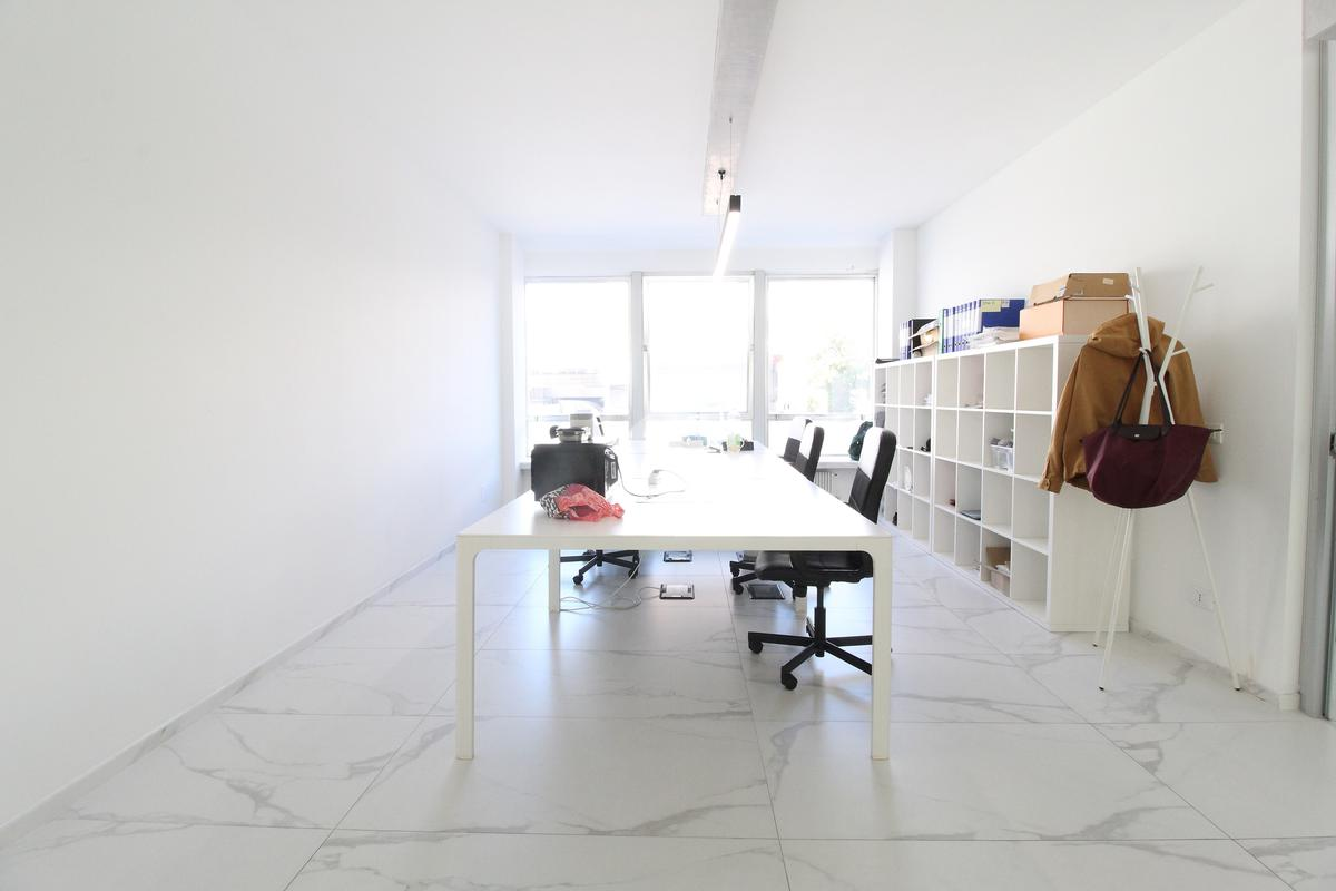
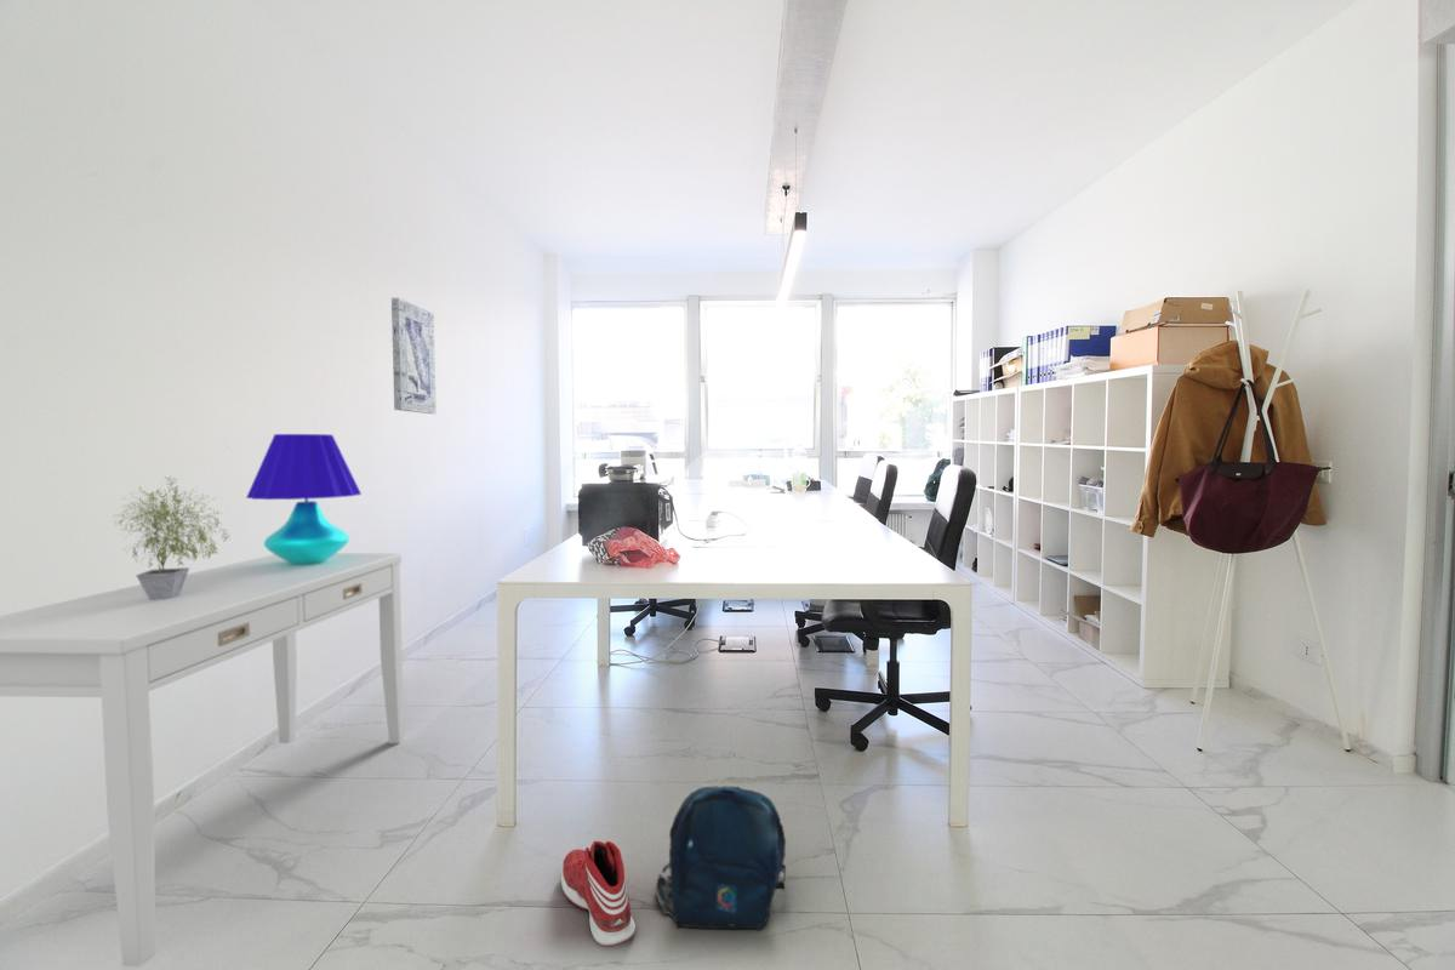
+ sneaker [560,840,637,948]
+ desk [0,552,406,966]
+ potted plant [114,475,232,600]
+ wall art [390,297,438,415]
+ table lamp [245,433,363,565]
+ backpack [654,786,787,931]
